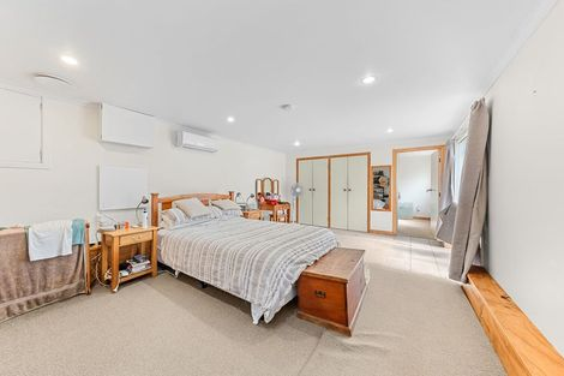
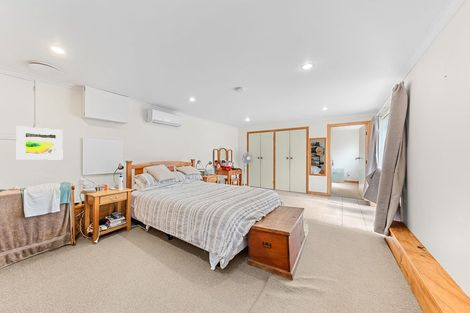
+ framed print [16,125,64,161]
